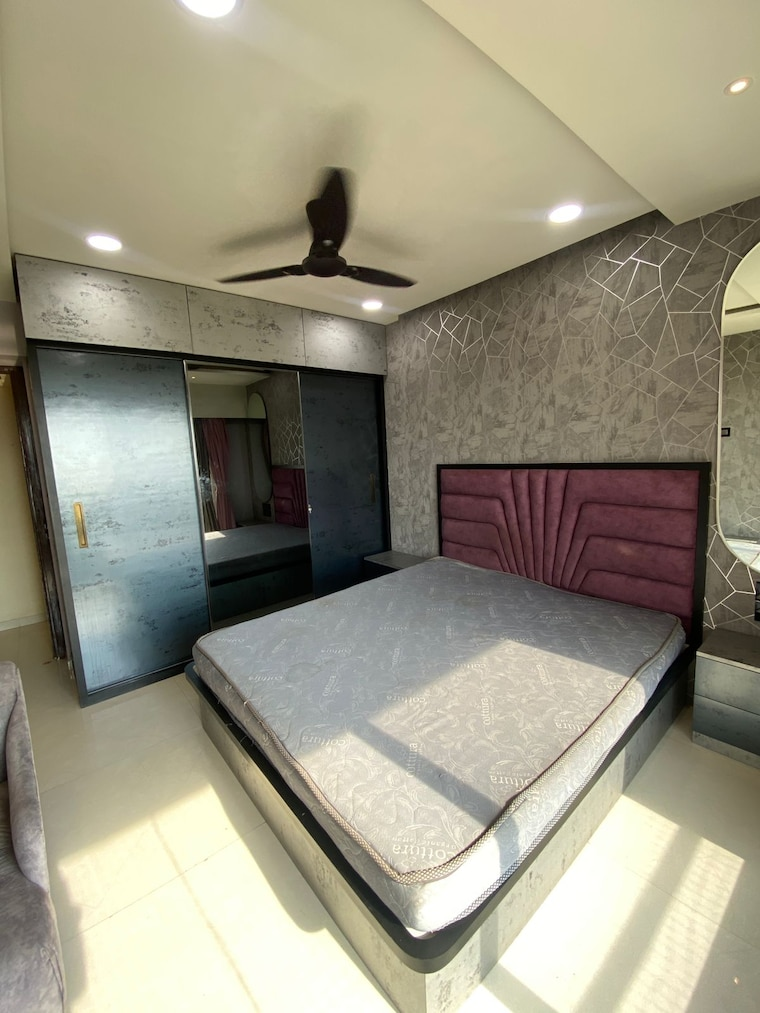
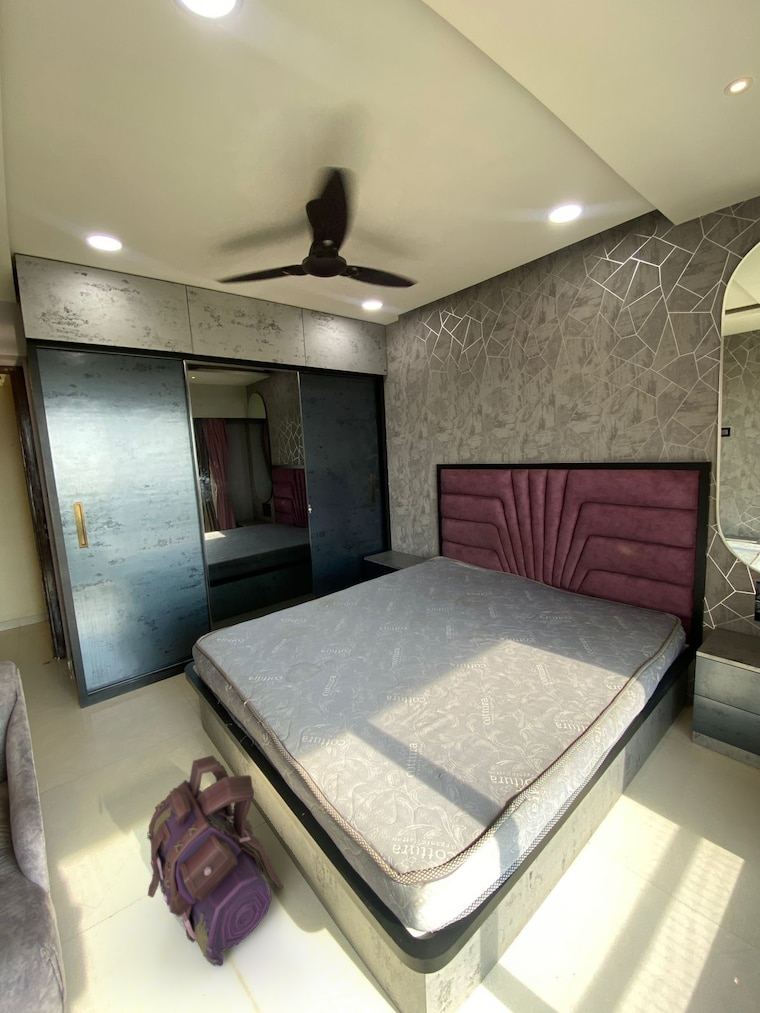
+ backpack [146,754,284,967]
